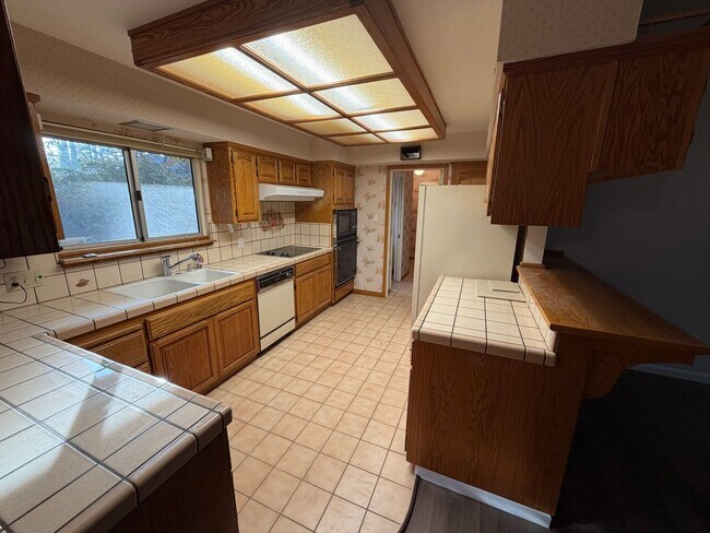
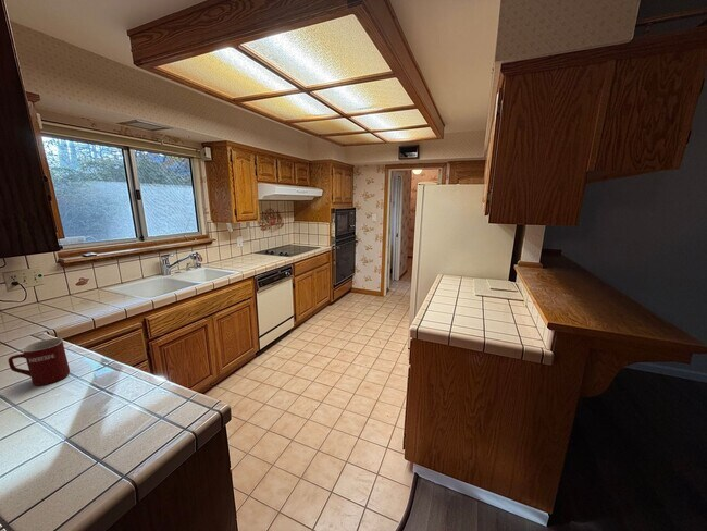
+ mug [8,337,71,386]
